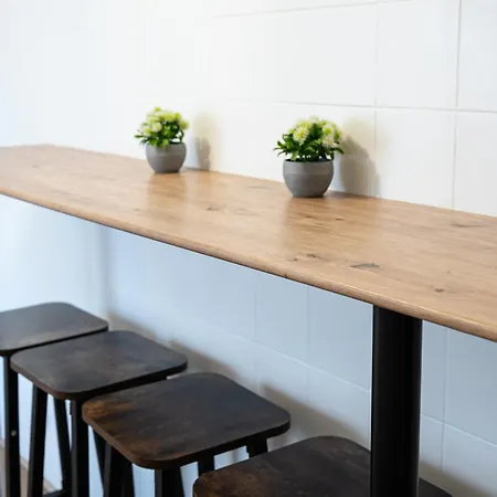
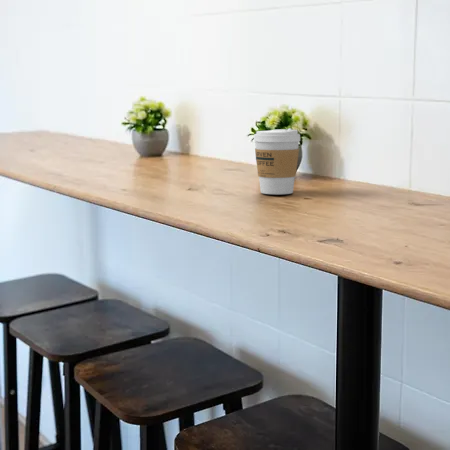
+ coffee cup [253,127,301,195]
